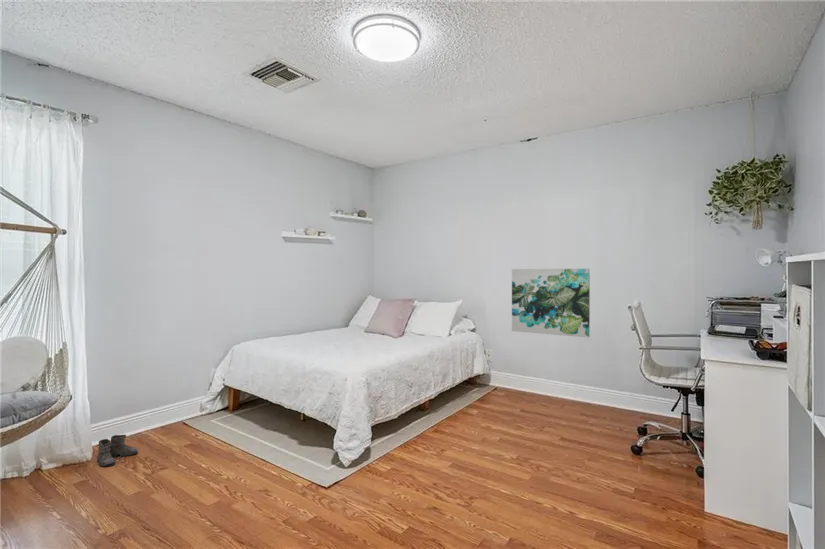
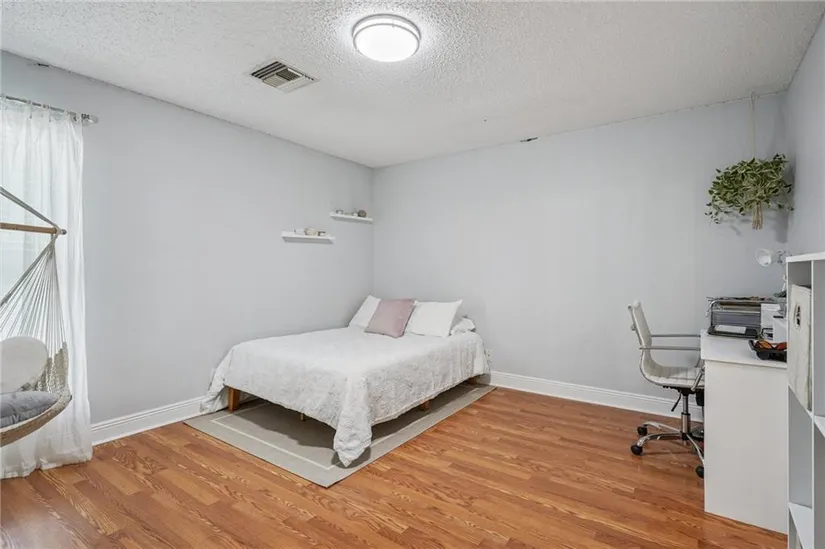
- boots [94,434,139,467]
- wall art [511,268,591,339]
